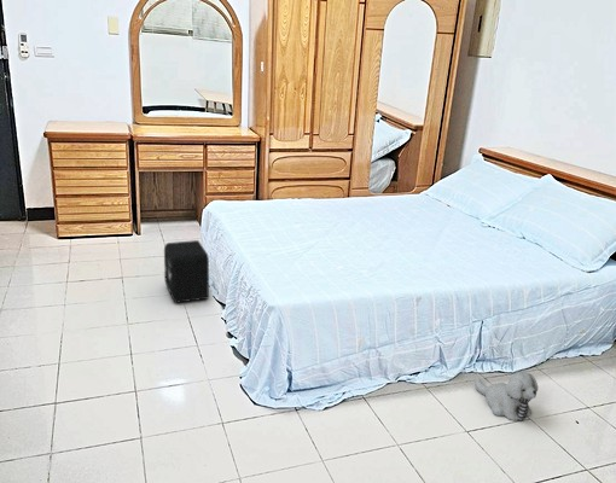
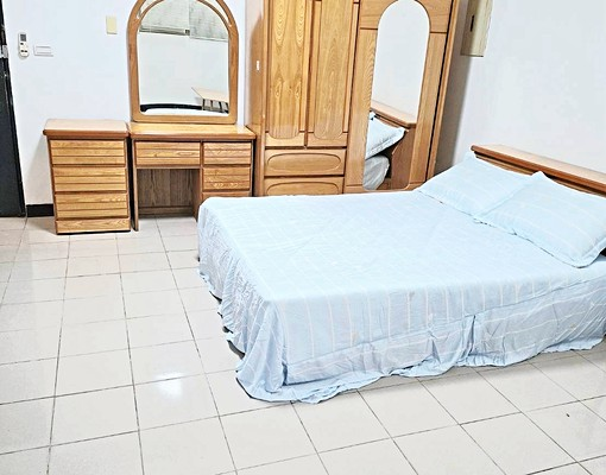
- air purifier [163,239,210,304]
- plush toy [473,371,540,423]
